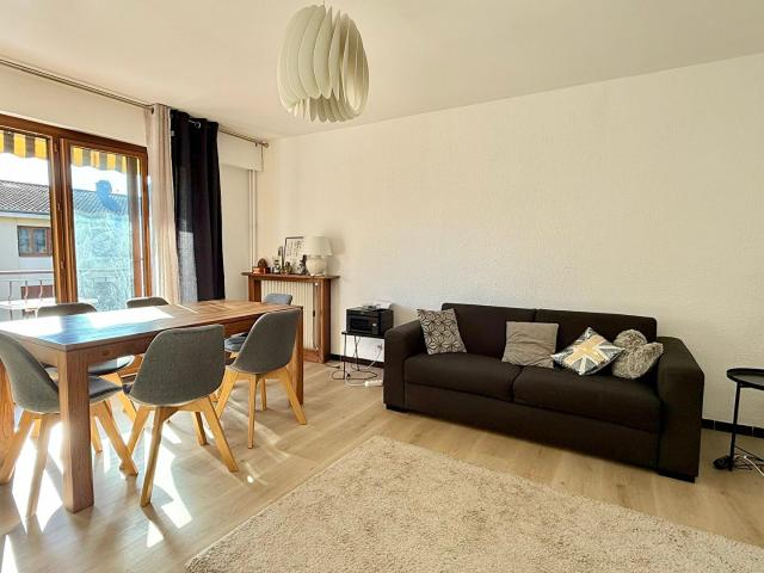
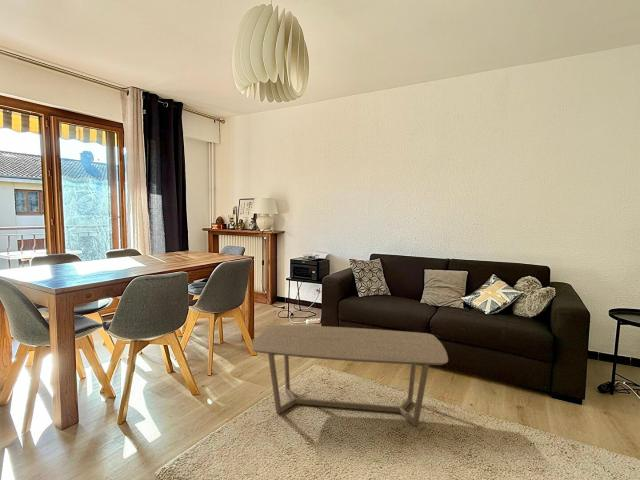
+ coffee table [251,324,449,427]
